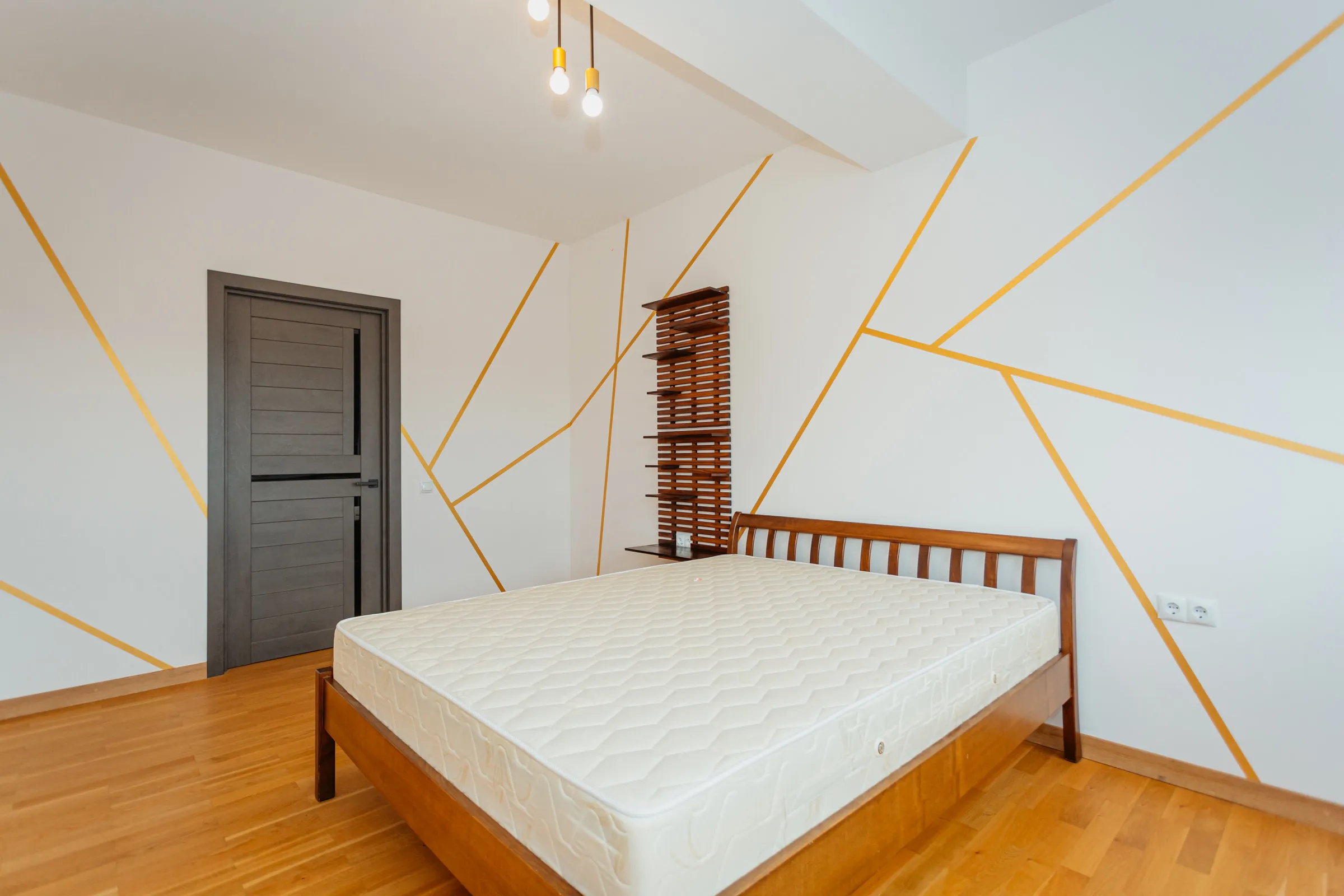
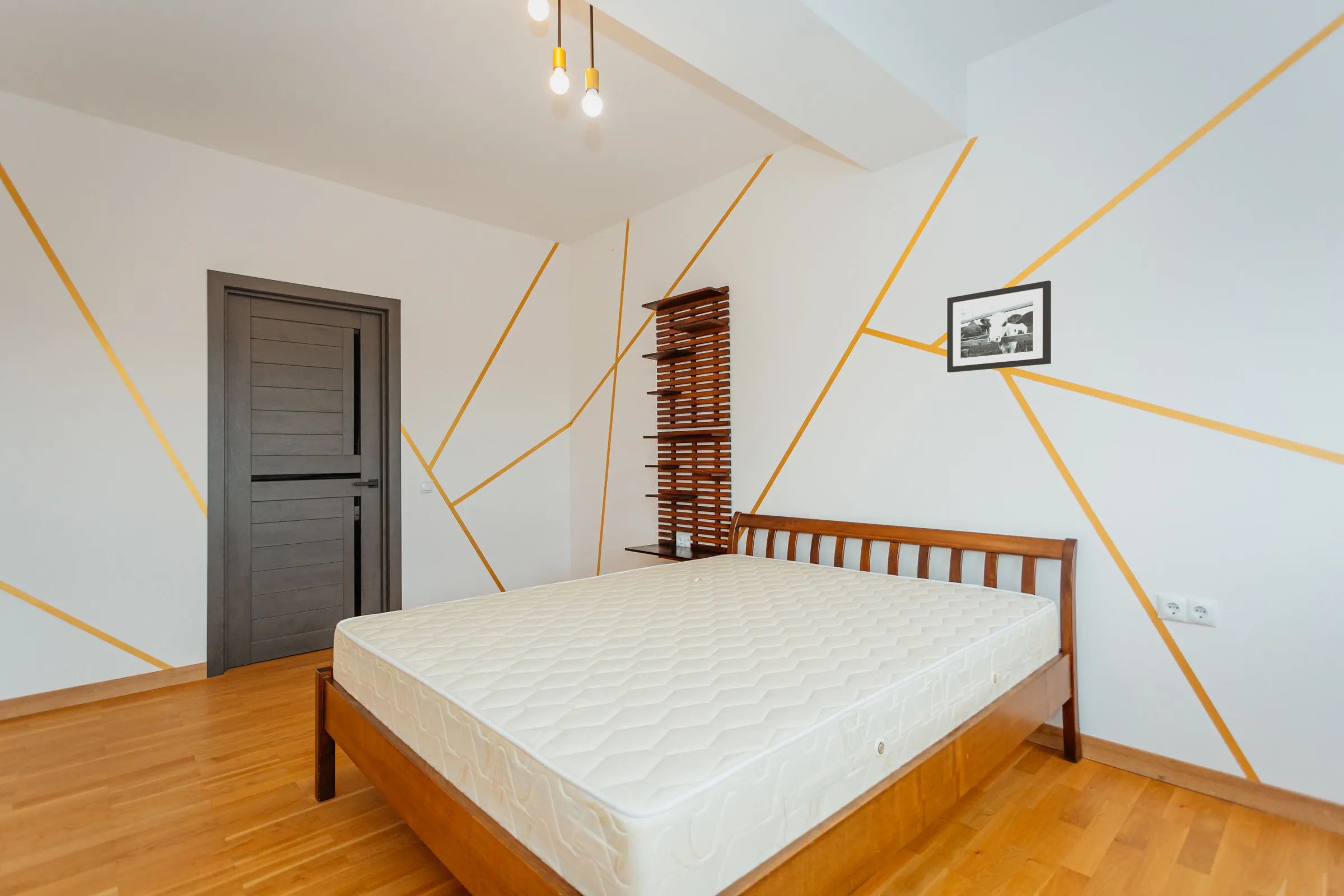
+ picture frame [946,280,1052,373]
